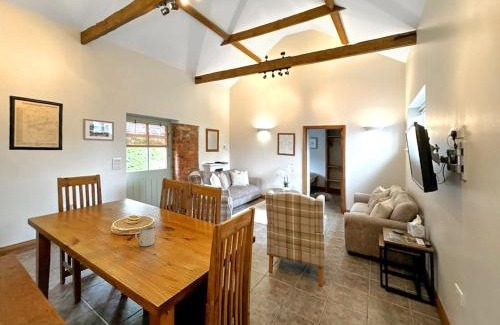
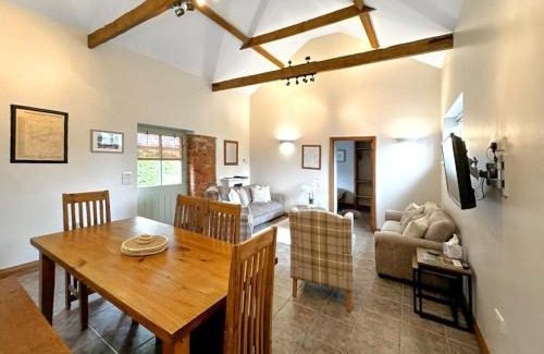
- mug [134,225,155,247]
